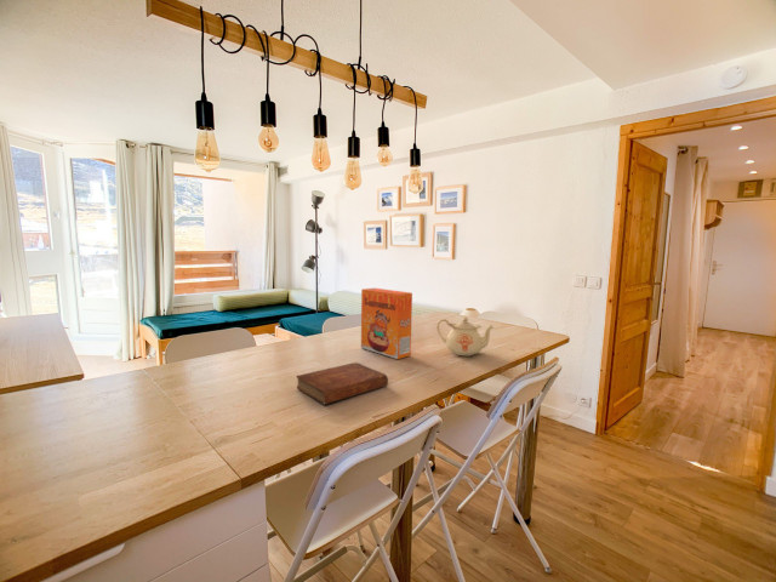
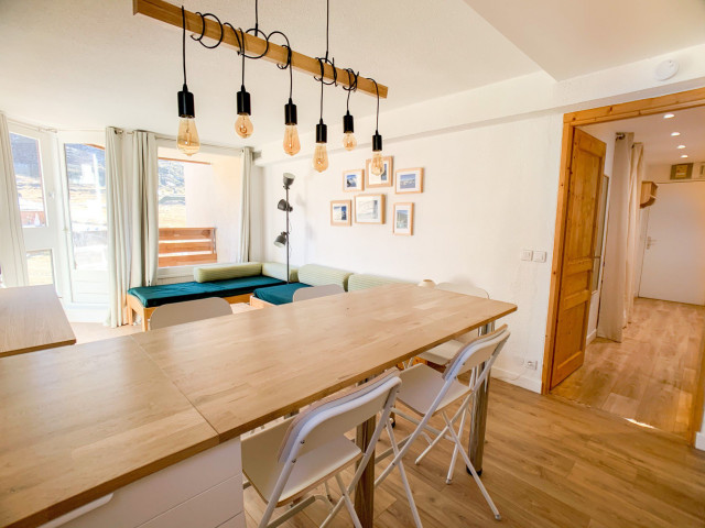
- cereal box [360,287,413,360]
- teapot [435,315,495,356]
- bible [296,361,389,406]
